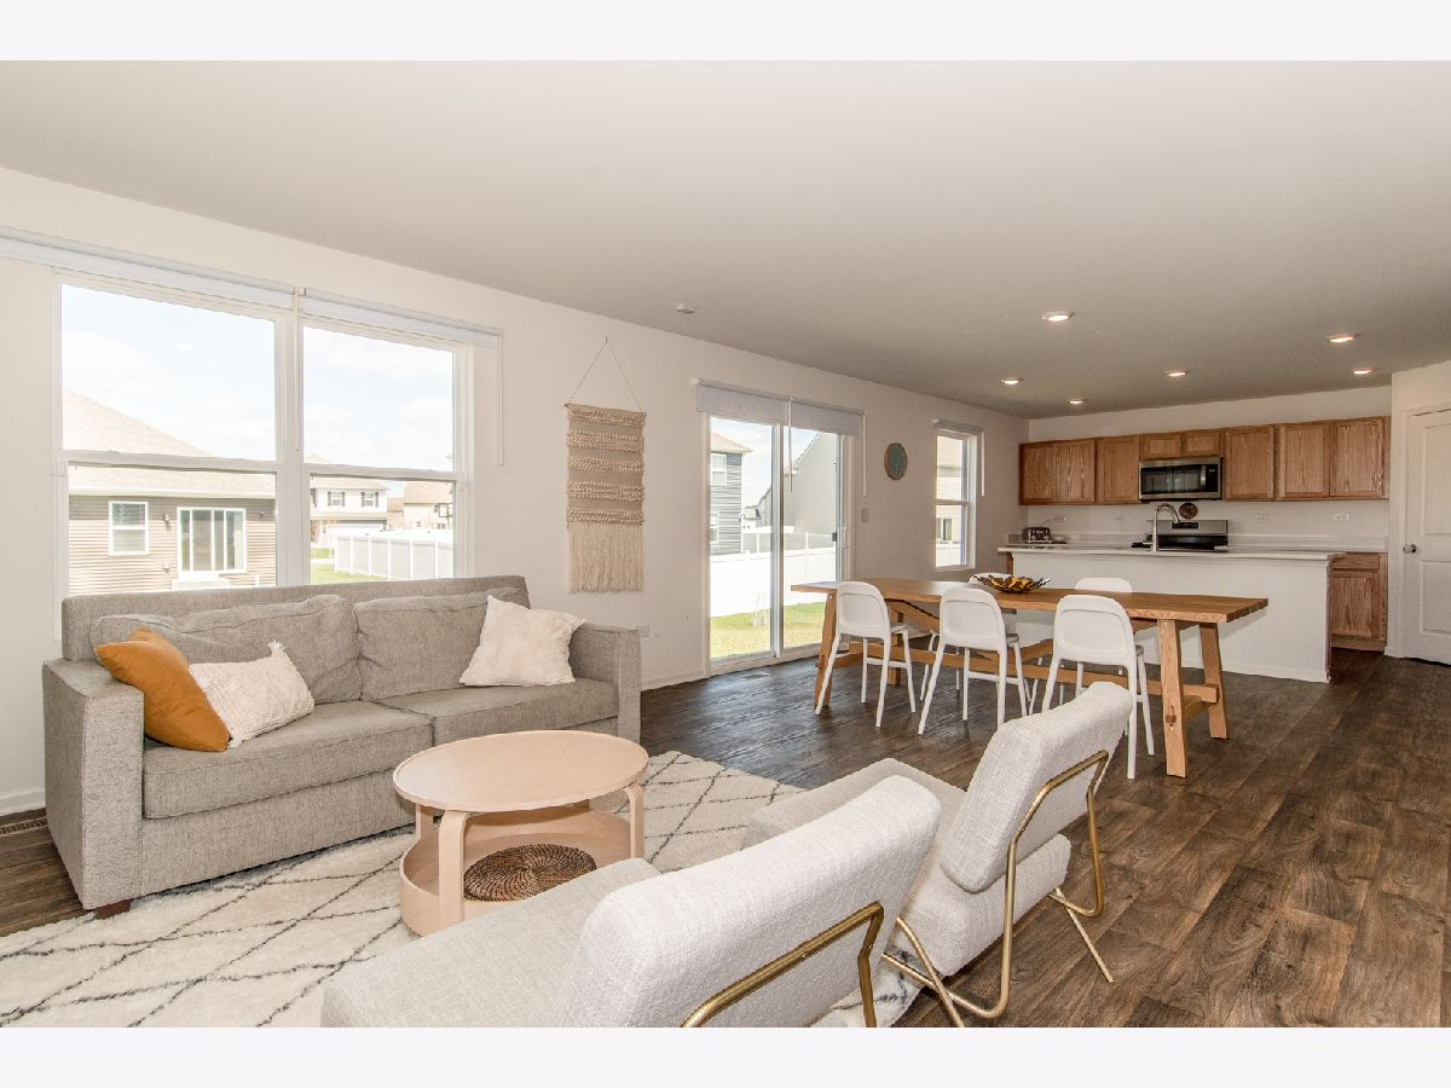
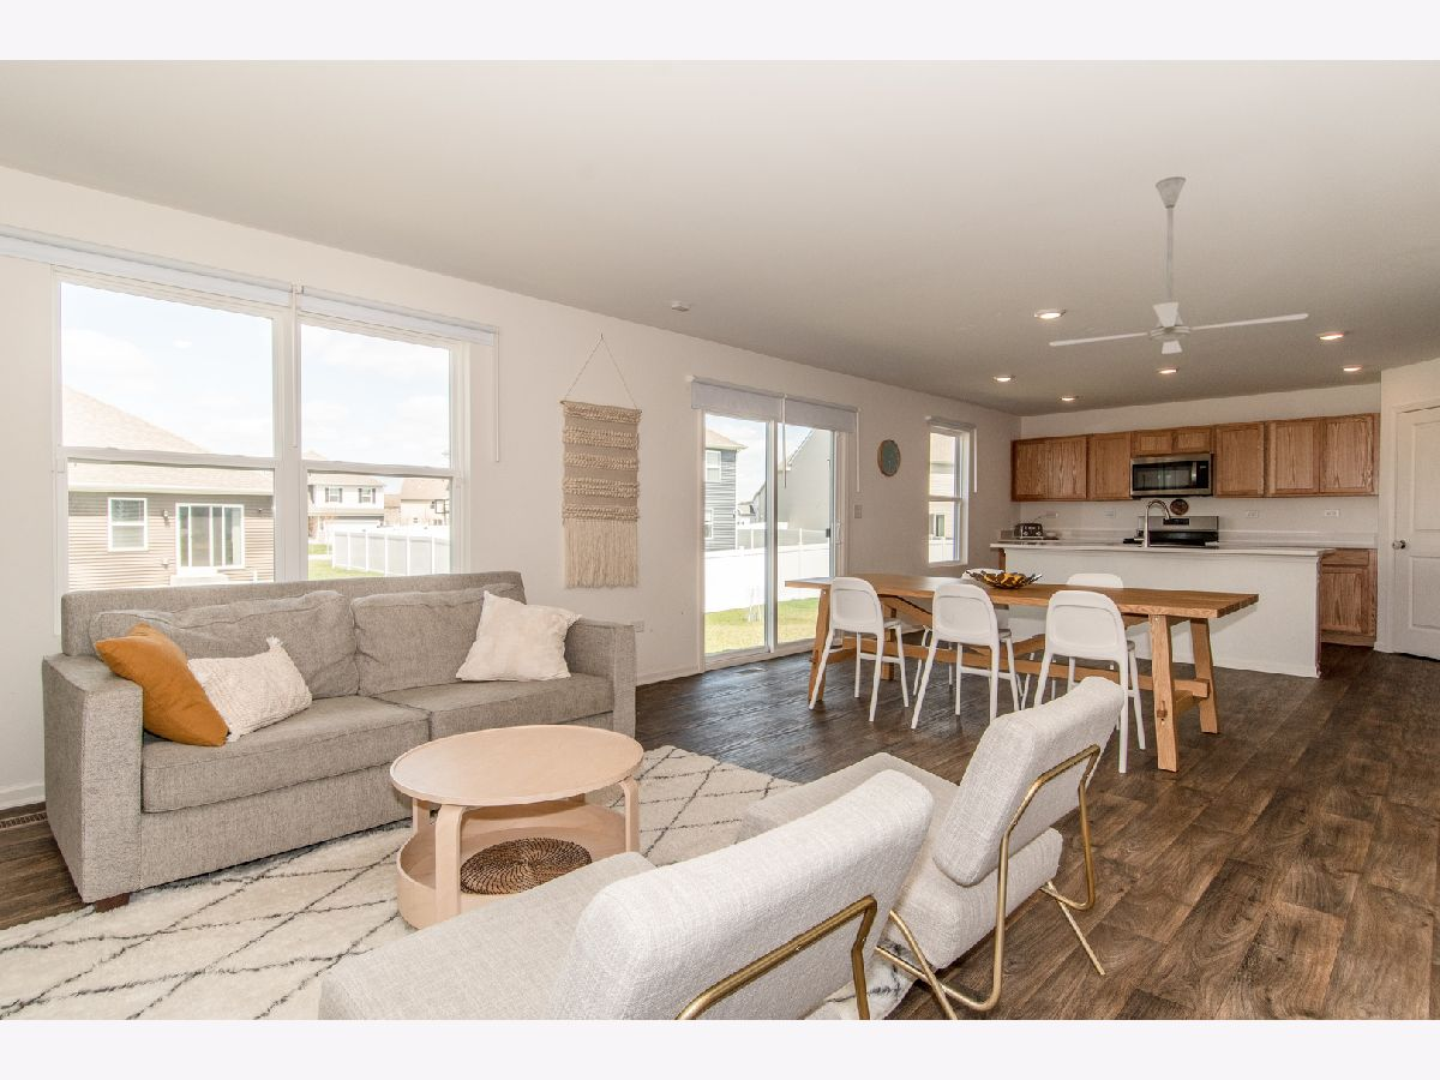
+ ceiling fan [1048,175,1309,355]
